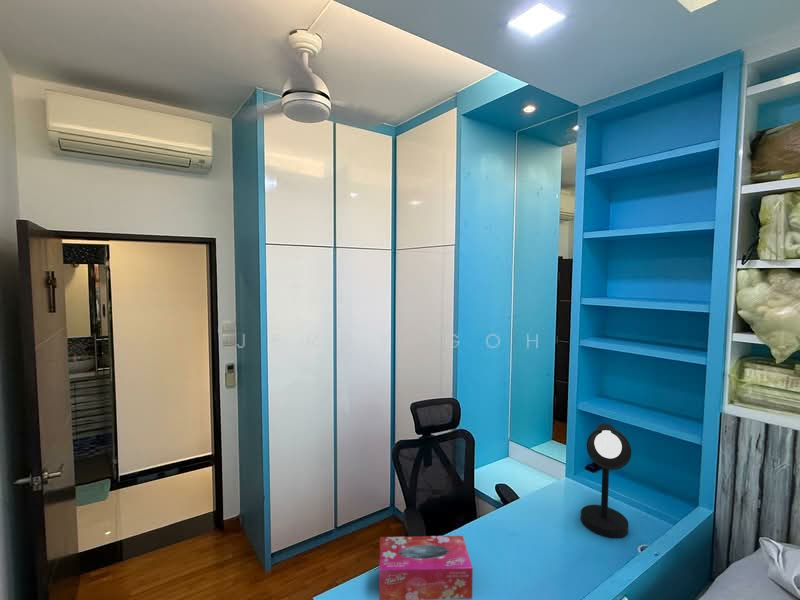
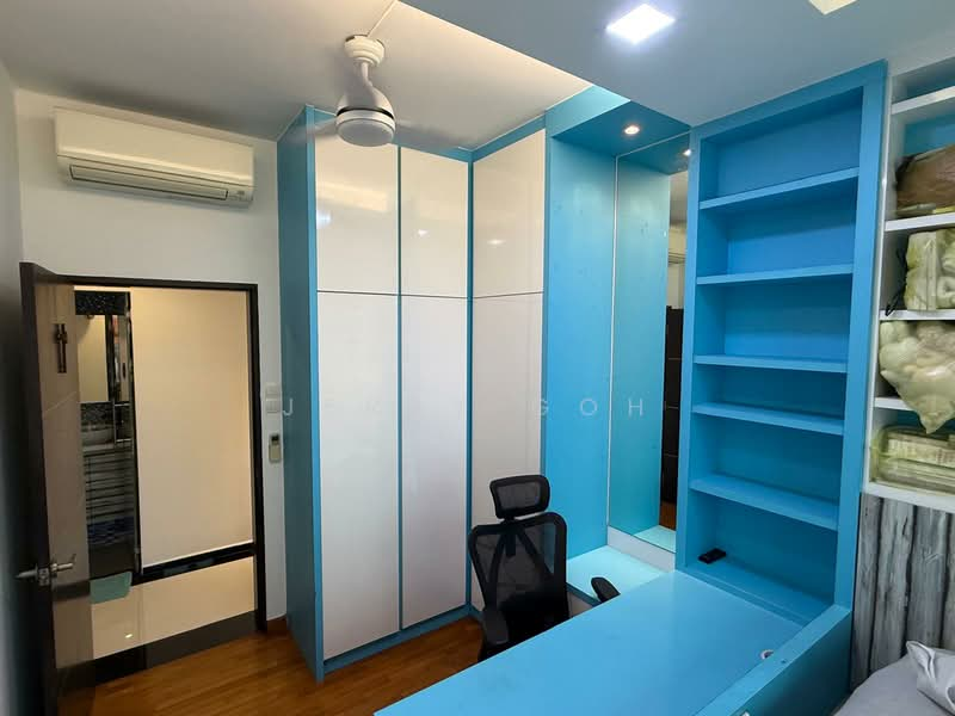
- desk lamp [580,422,632,539]
- tissue box [378,535,474,600]
